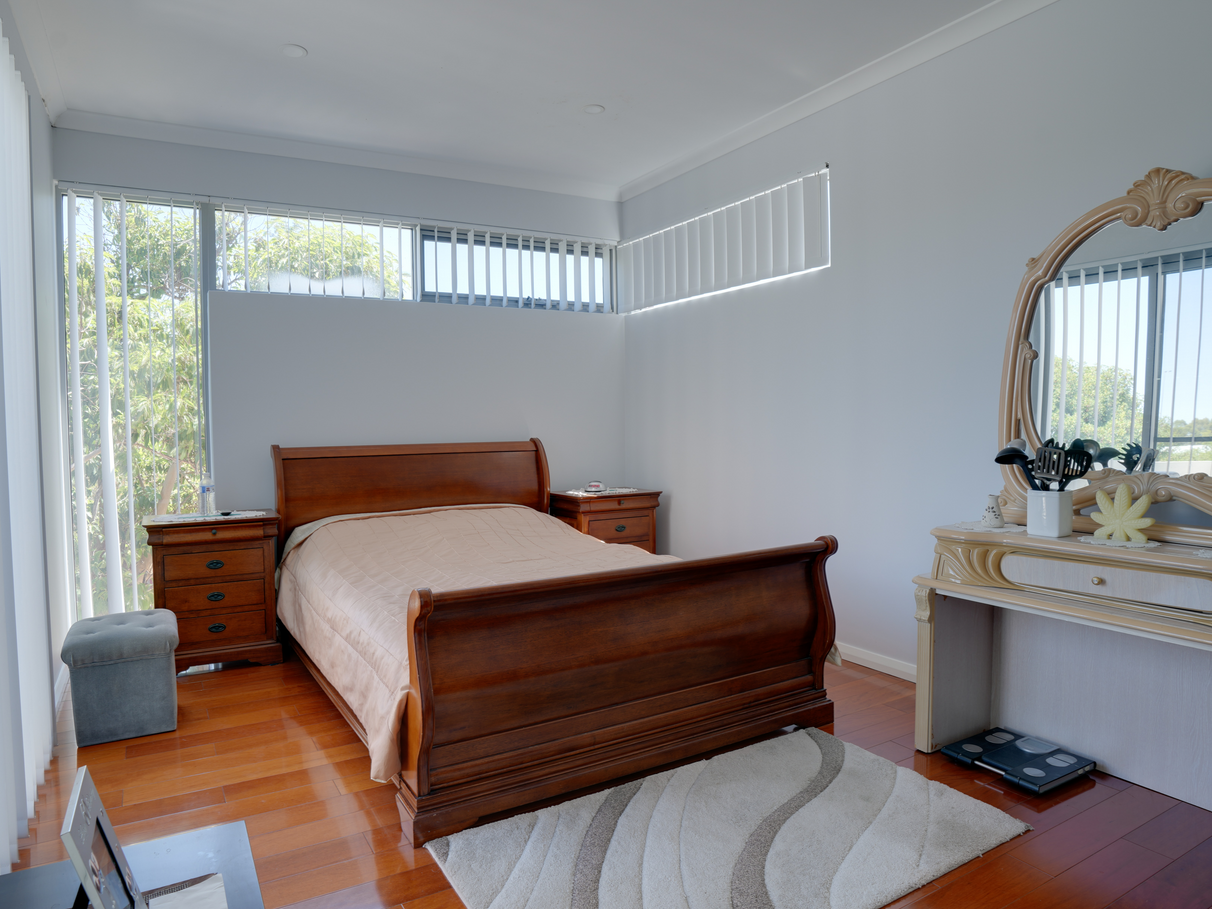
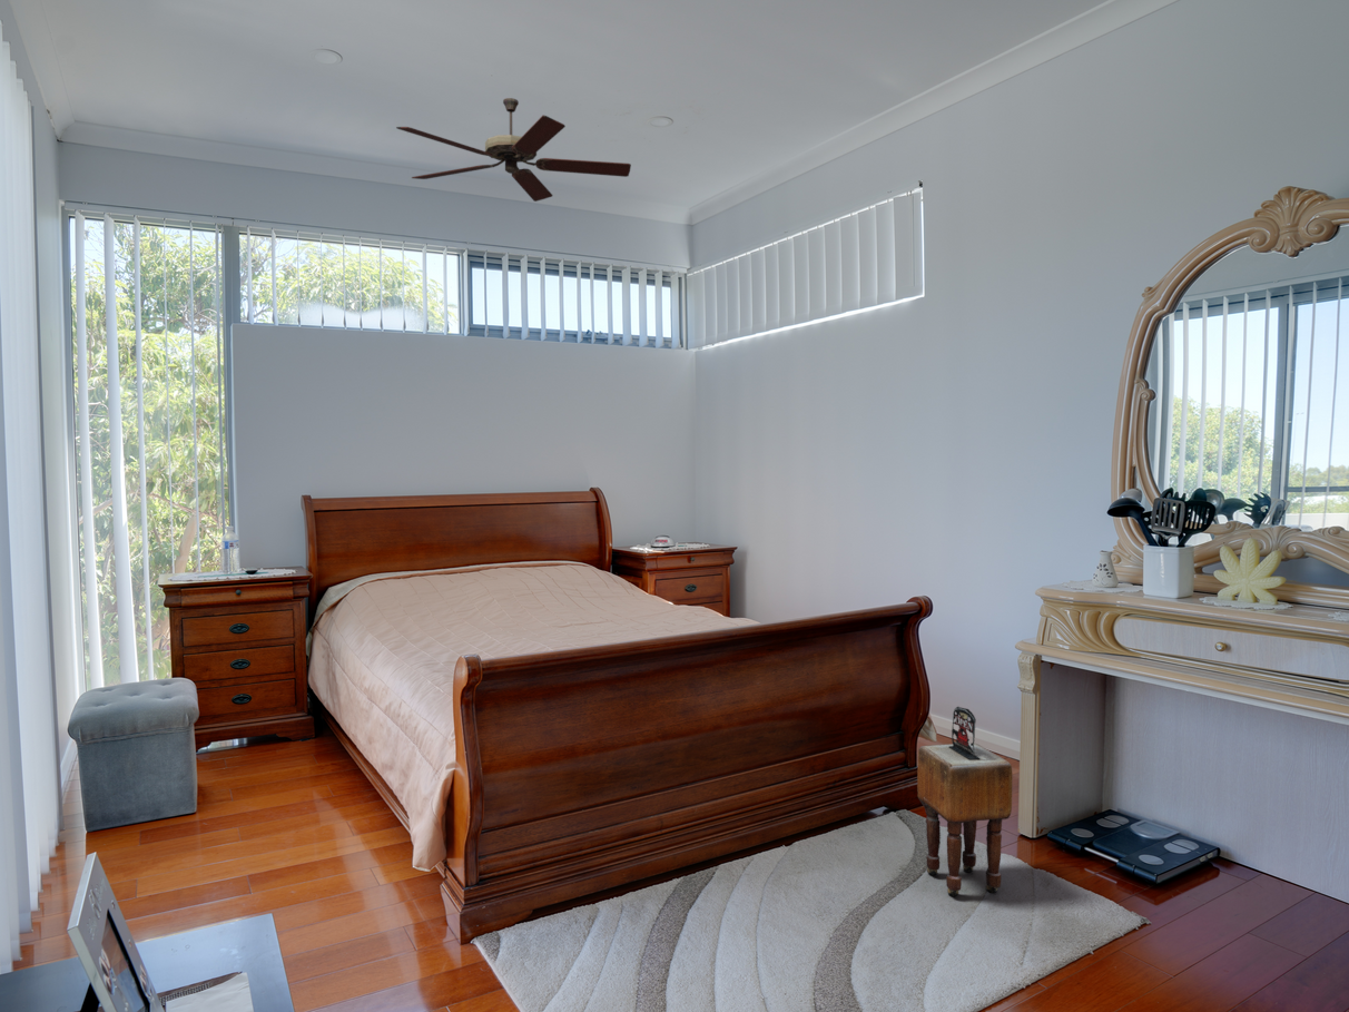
+ ceiling fan [395,97,632,203]
+ stool [916,706,1014,897]
